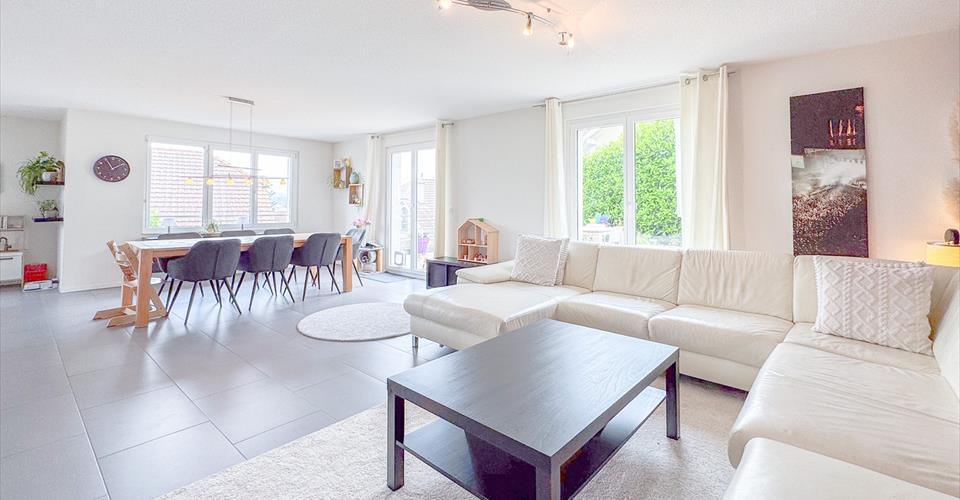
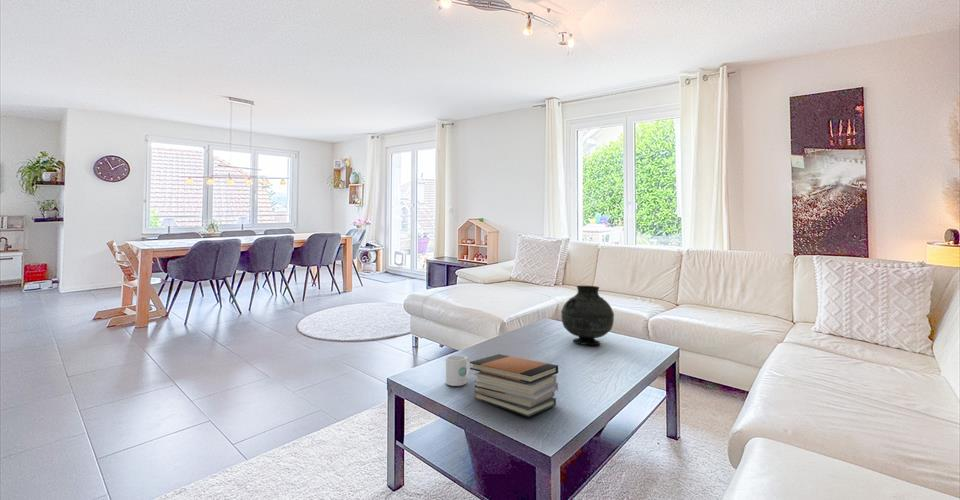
+ vase [560,285,615,346]
+ book stack [470,353,559,418]
+ mug [445,354,472,387]
